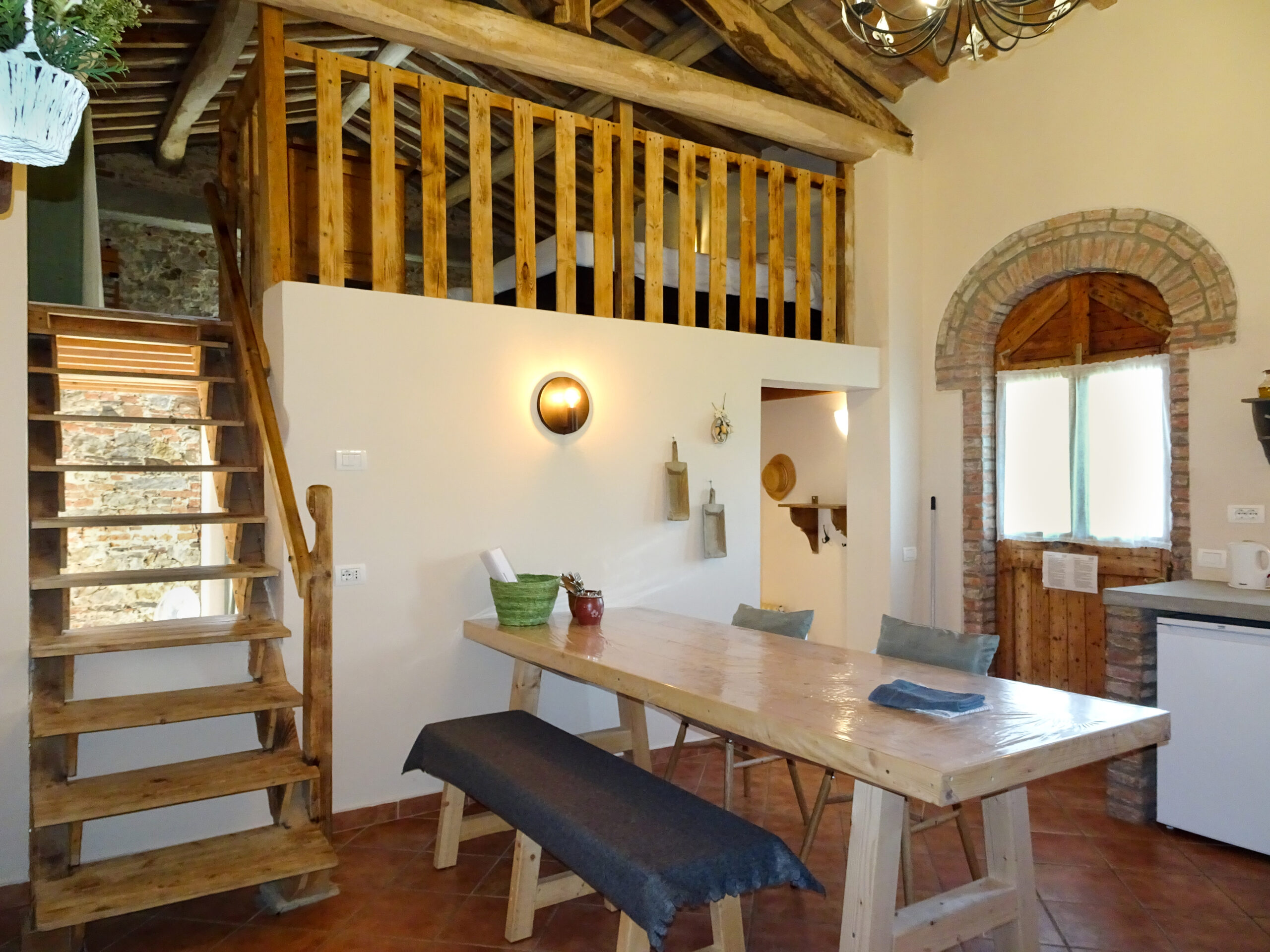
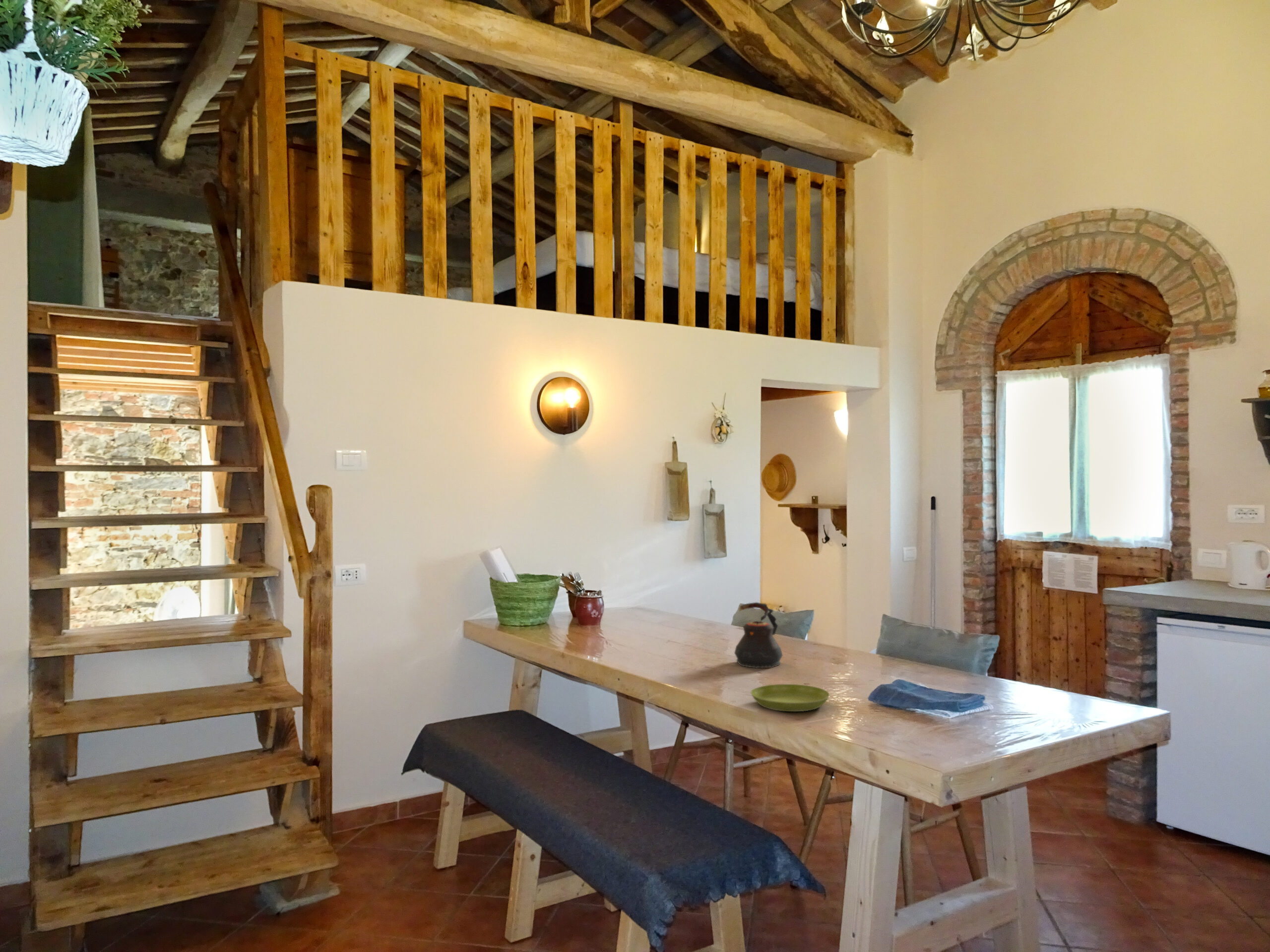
+ teapot [734,602,783,668]
+ saucer [751,684,830,712]
